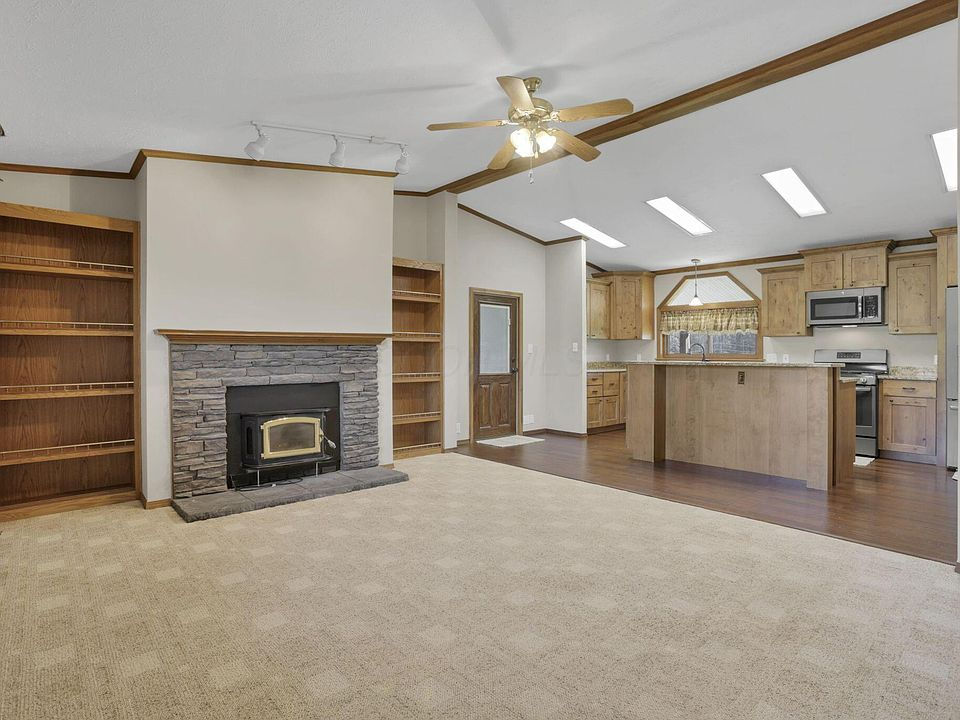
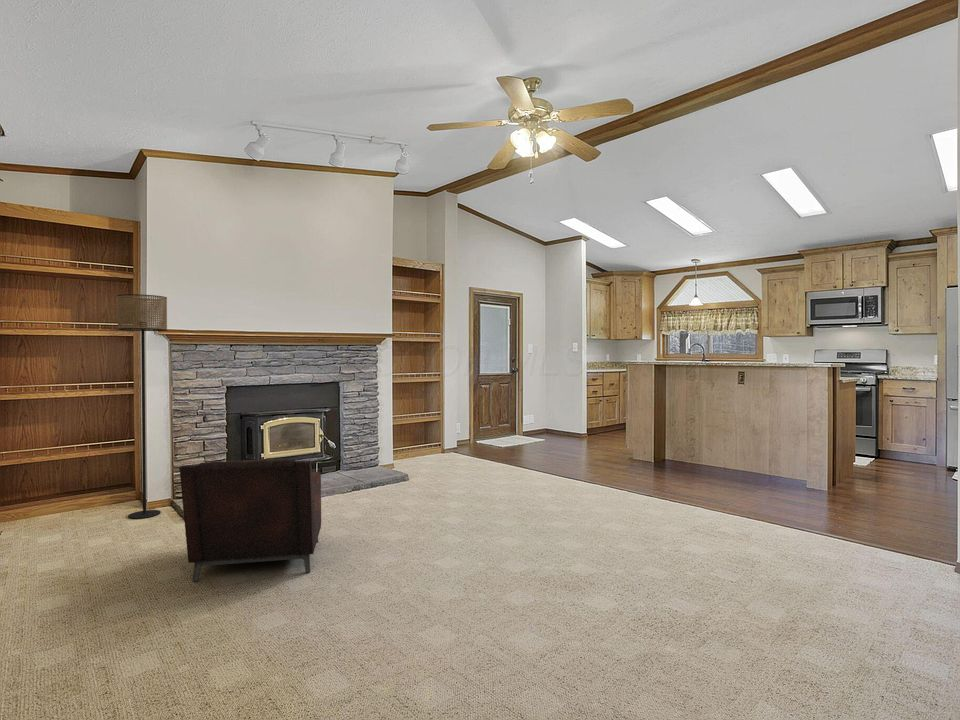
+ floor lamp [116,293,168,520]
+ armchair [179,458,322,583]
